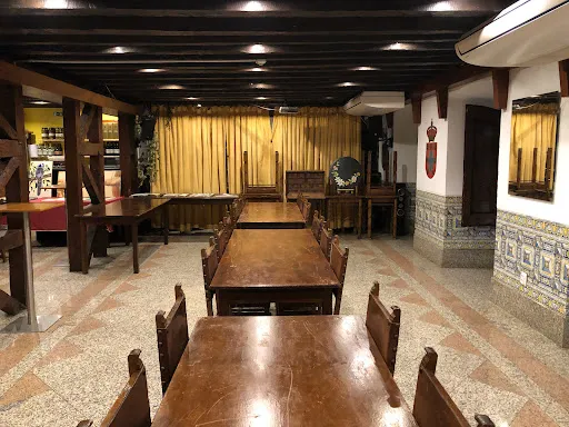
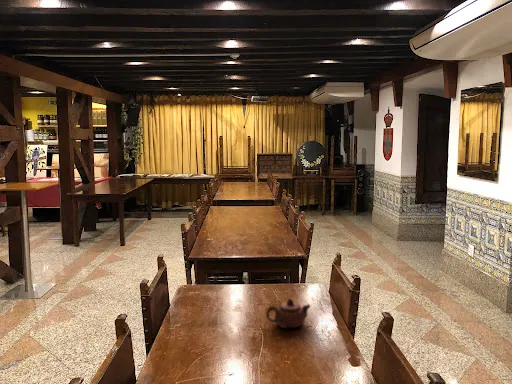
+ teapot [265,298,312,329]
